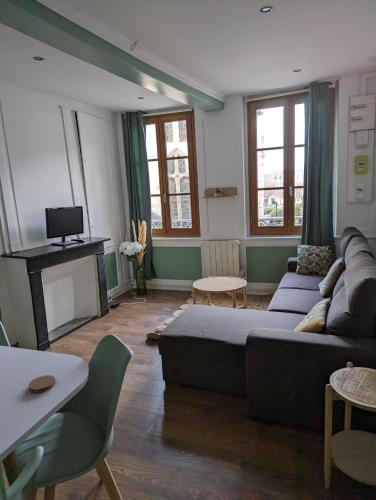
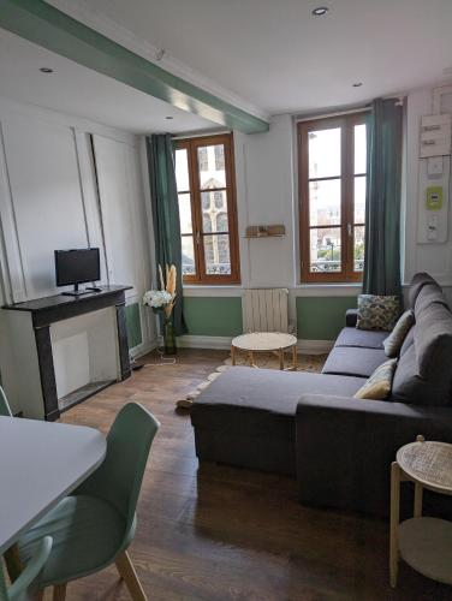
- coaster [28,374,56,393]
